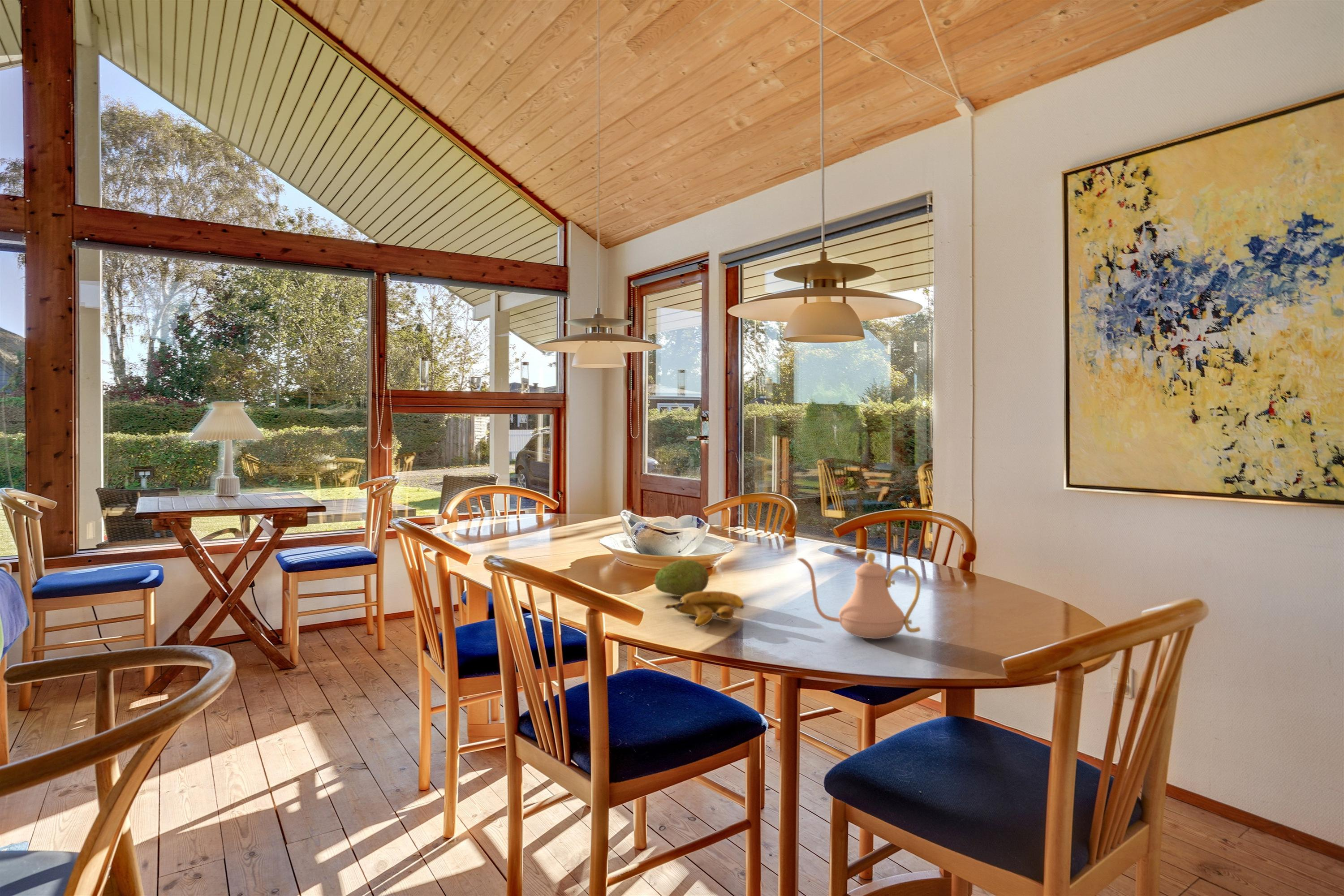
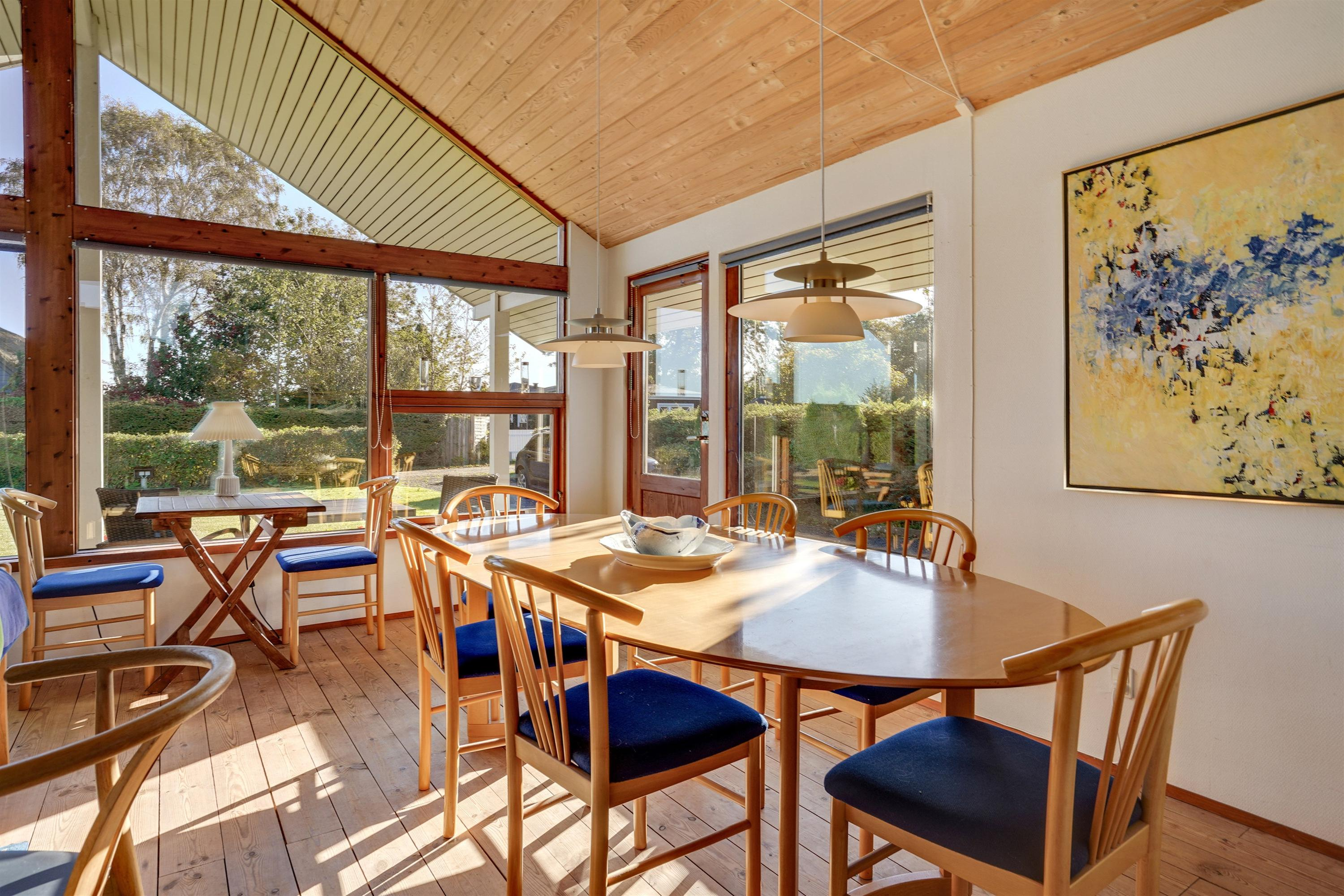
- banana [663,590,745,628]
- fruit [653,559,709,597]
- teapot [797,552,921,639]
